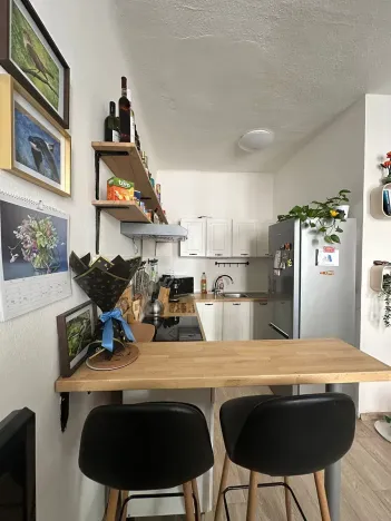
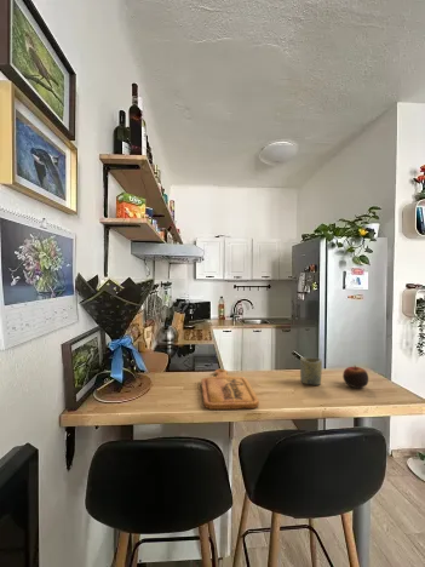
+ cup [299,356,323,386]
+ cutting board [200,368,260,411]
+ apple [341,365,369,389]
